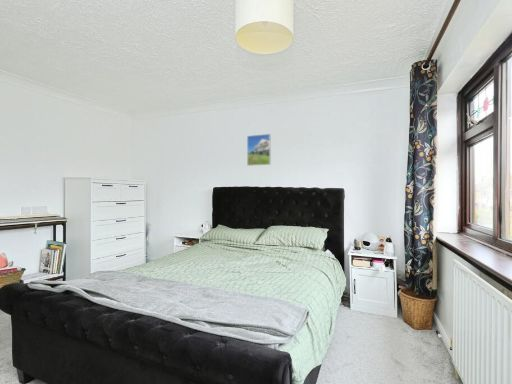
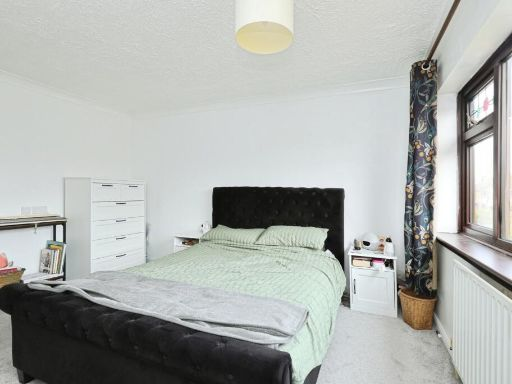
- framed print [246,133,272,167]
